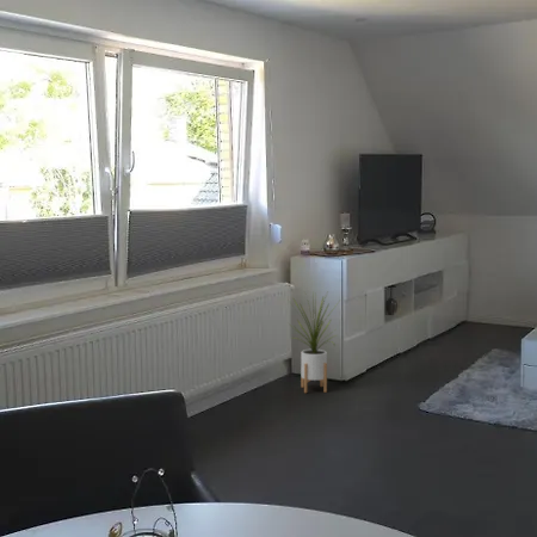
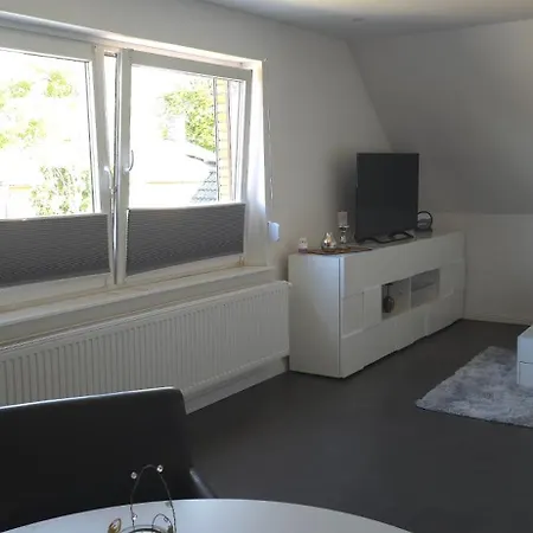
- house plant [286,290,341,394]
